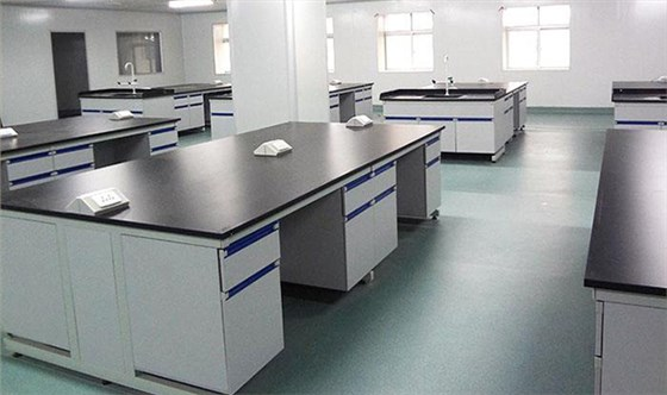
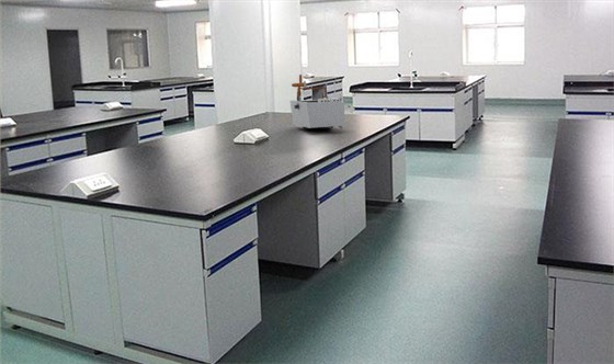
+ laboratory equipment [288,73,345,132]
